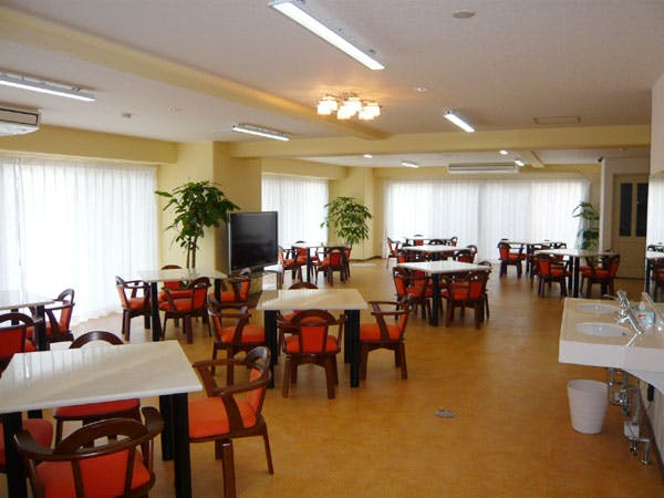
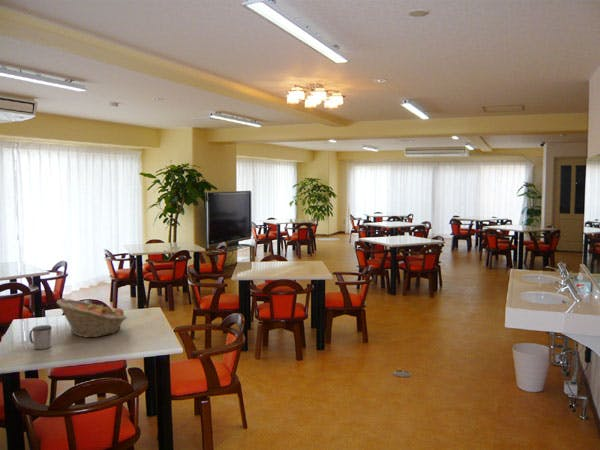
+ mug [28,324,53,350]
+ fruit basket [56,298,128,339]
